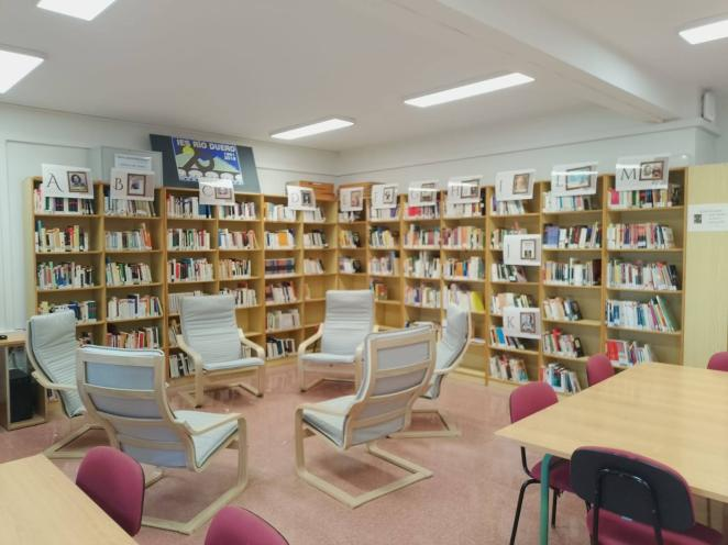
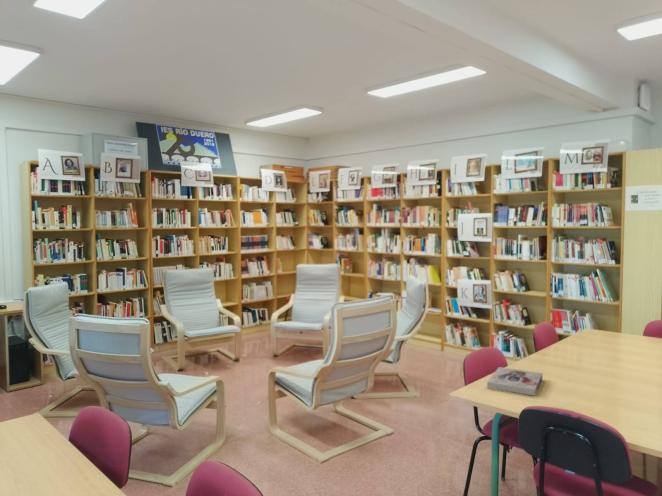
+ book [486,366,543,397]
